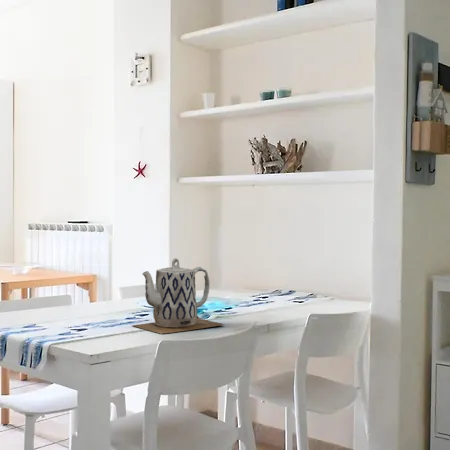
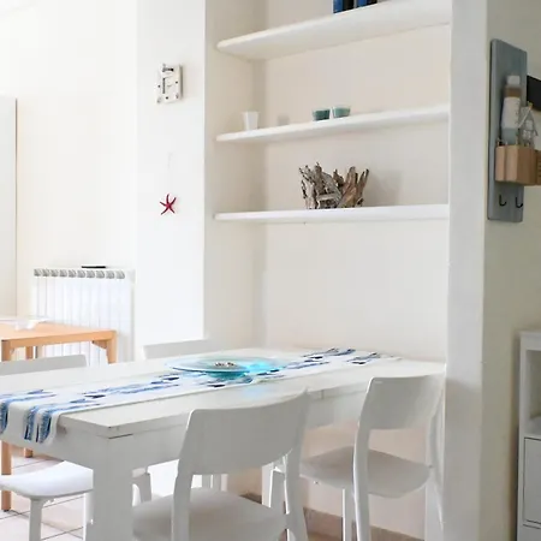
- teapot [131,257,226,335]
